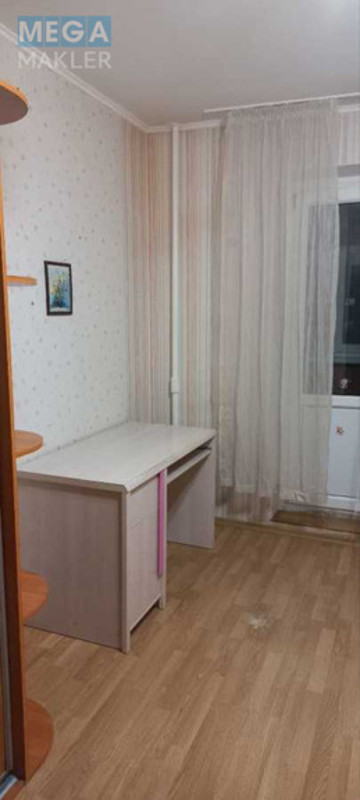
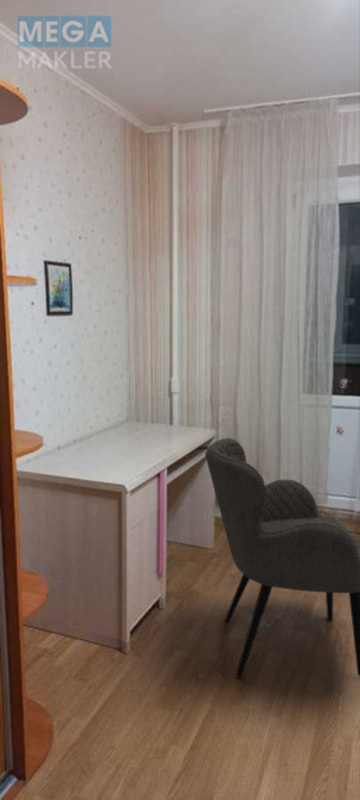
+ chair [204,437,360,679]
